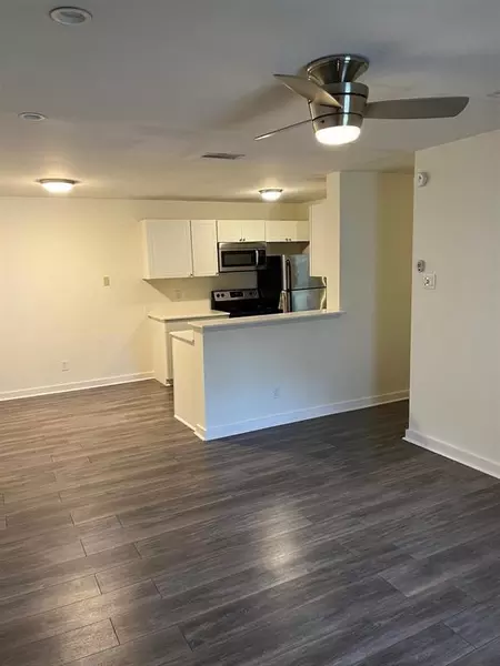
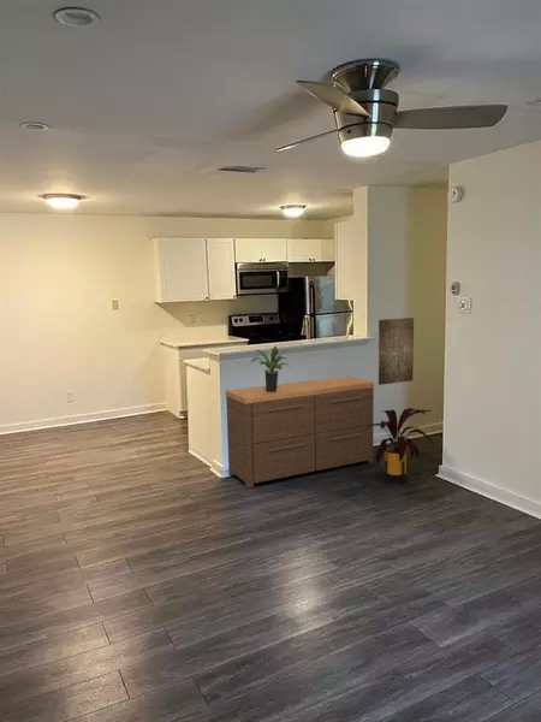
+ dresser [225,375,375,490]
+ potted plant [250,345,291,392]
+ house plant [363,407,435,487]
+ wall art [377,316,415,386]
